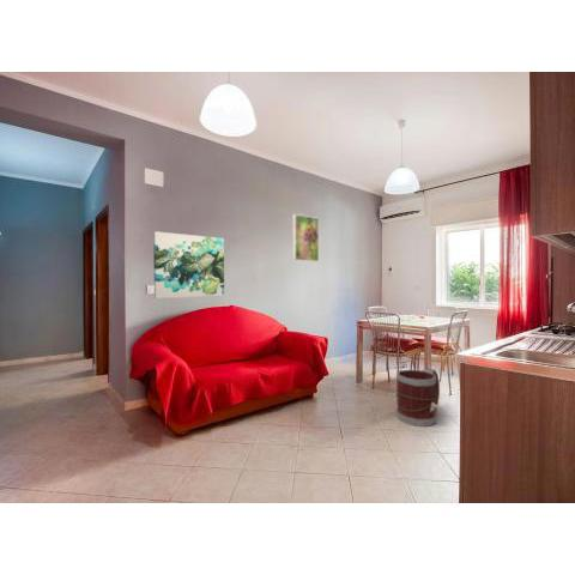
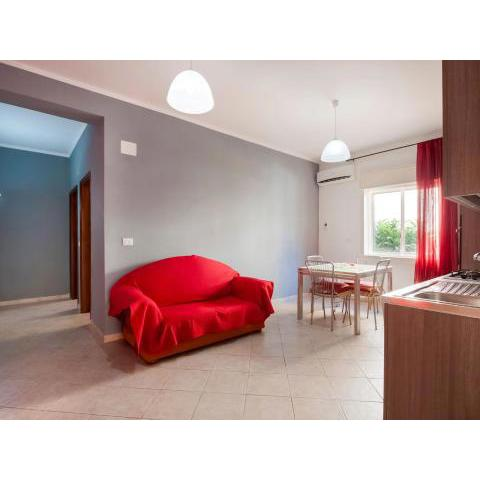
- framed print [292,213,320,262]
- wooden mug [395,368,441,428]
- wall art [152,230,225,299]
